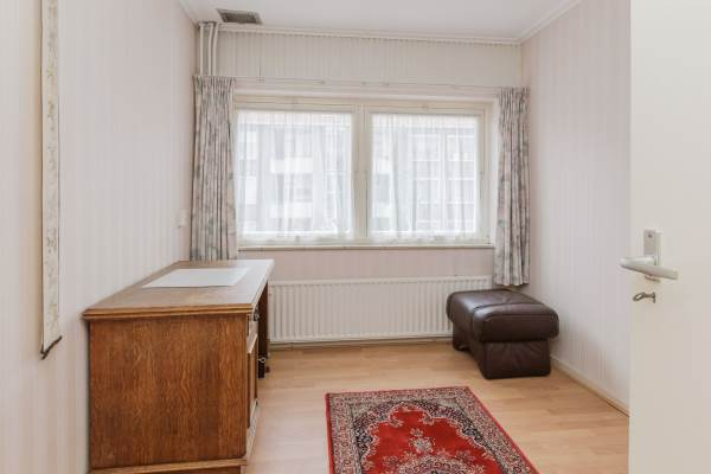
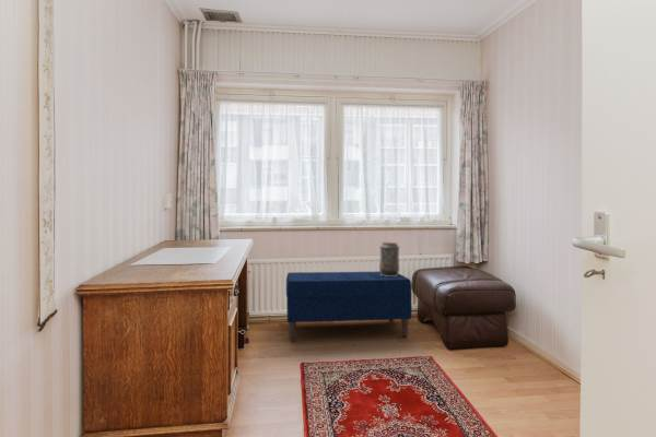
+ decorative vase [378,241,400,276]
+ bench [285,271,413,342]
